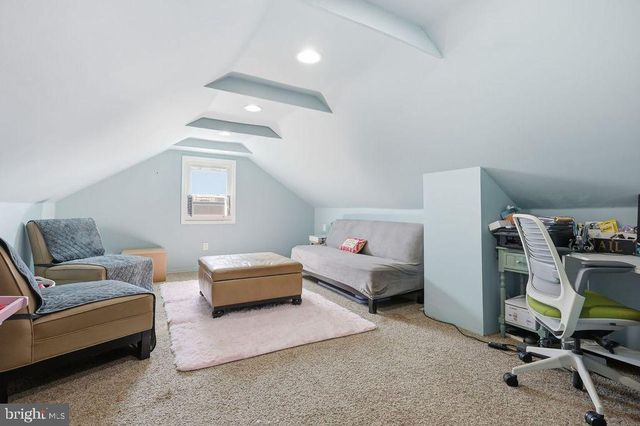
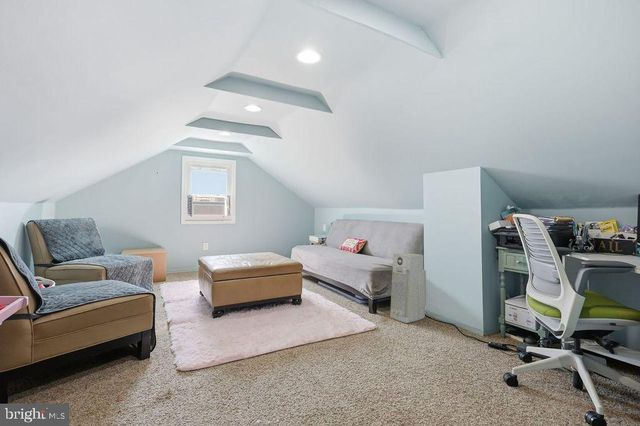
+ air purifier [389,253,427,324]
